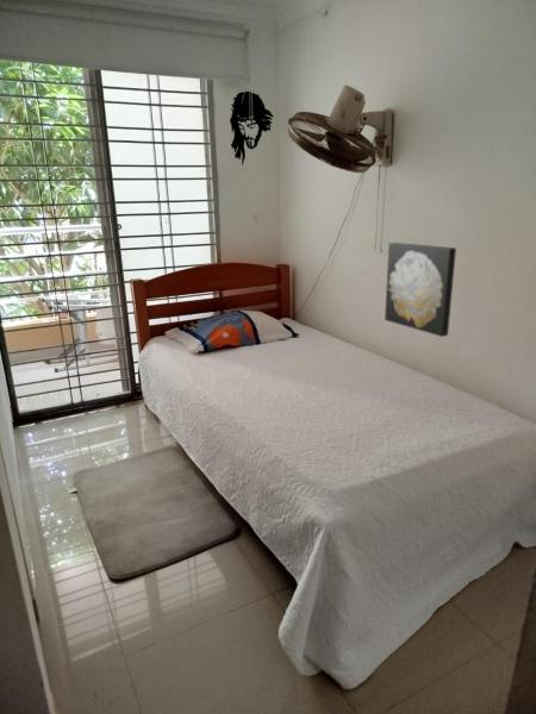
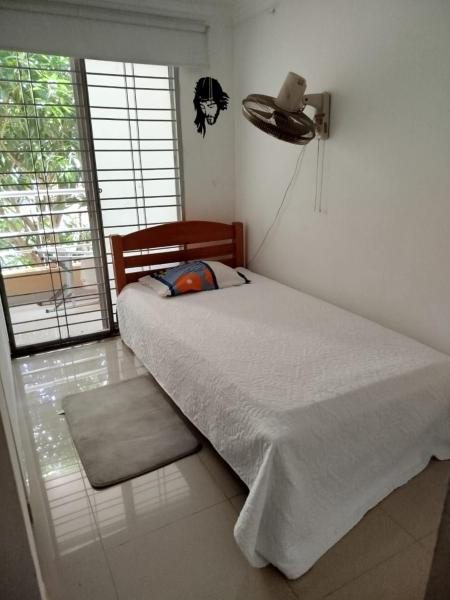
- wall art [384,242,457,338]
